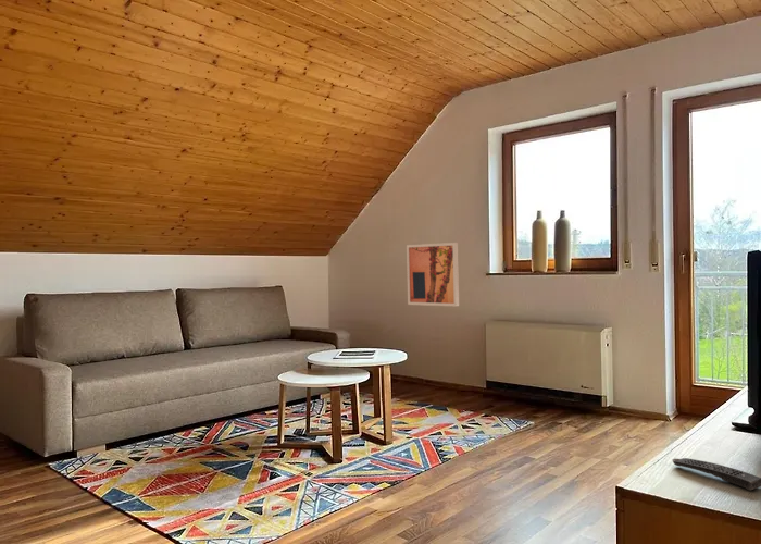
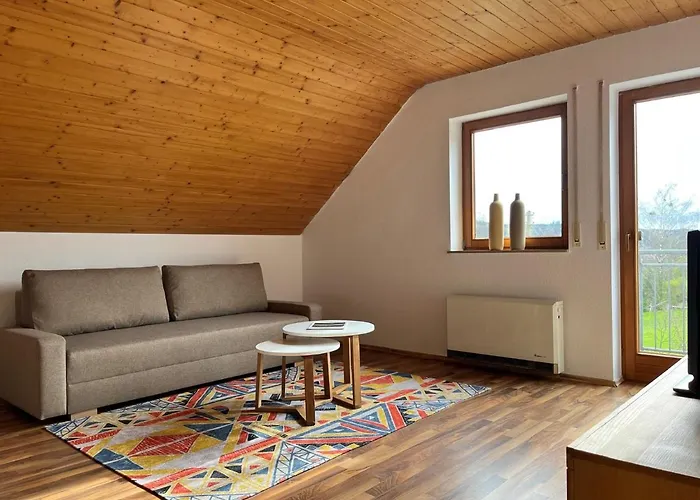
- wall art [406,242,460,307]
- remote control [672,457,761,491]
